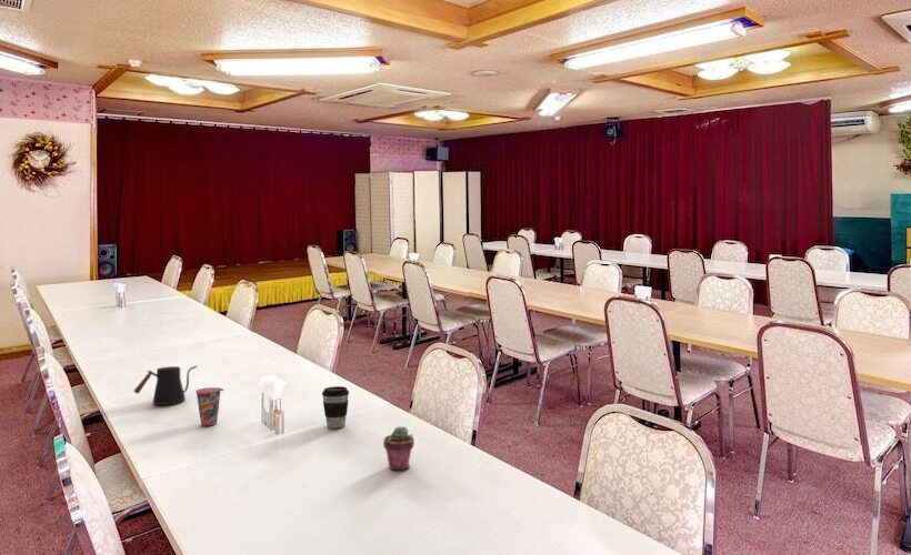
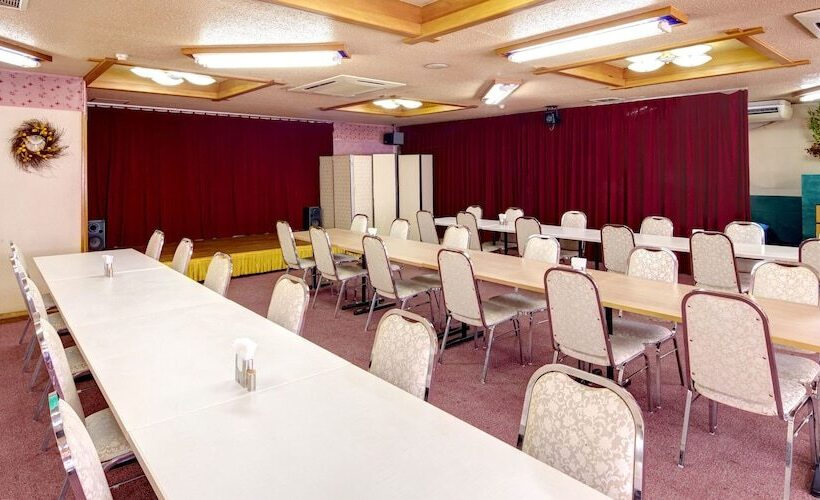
- cup [194,386,224,426]
- potted succulent [382,425,416,471]
- coffee cup [321,385,350,430]
- kettle [132,365,198,406]
